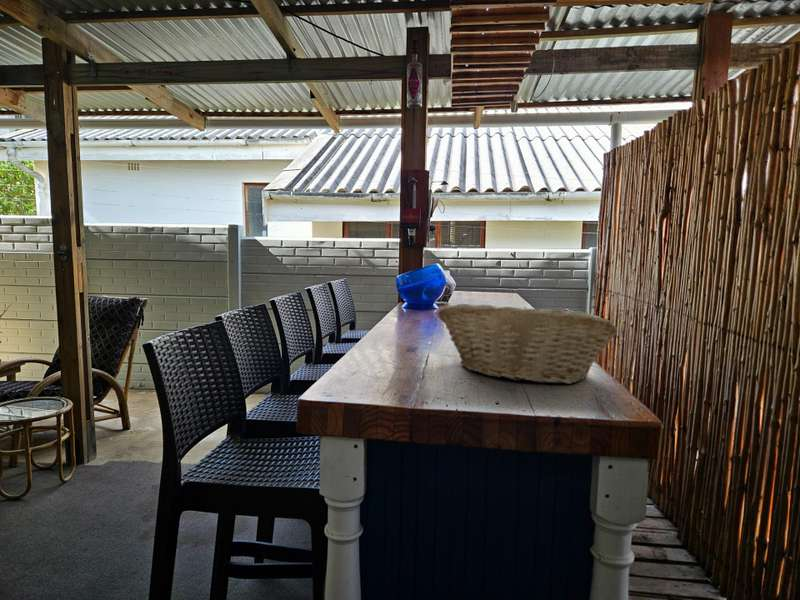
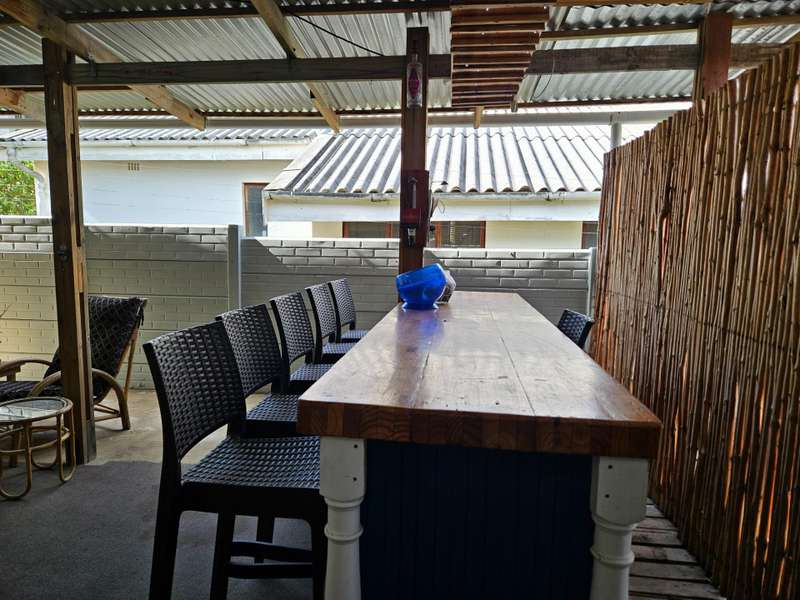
- fruit basket [437,303,619,385]
